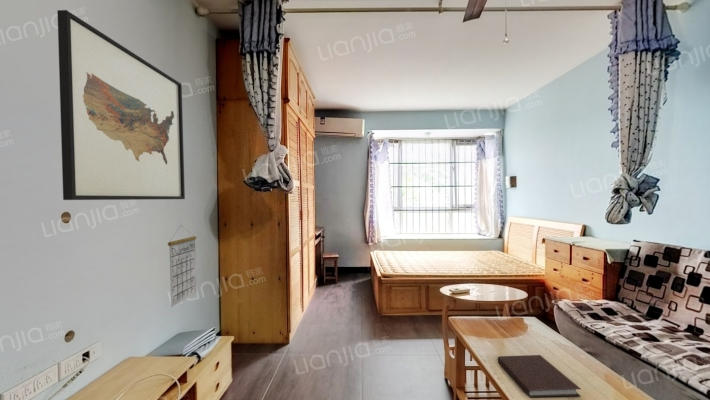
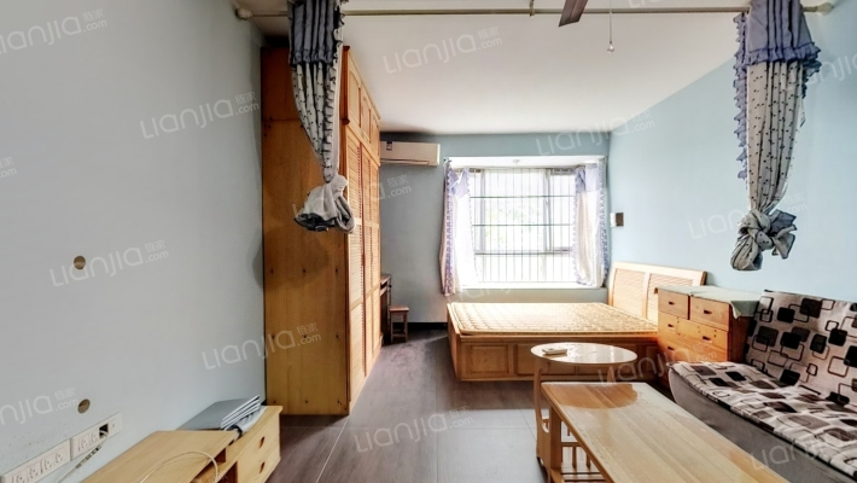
- wall art [56,9,186,201]
- notebook [497,354,582,399]
- calendar [167,224,197,308]
